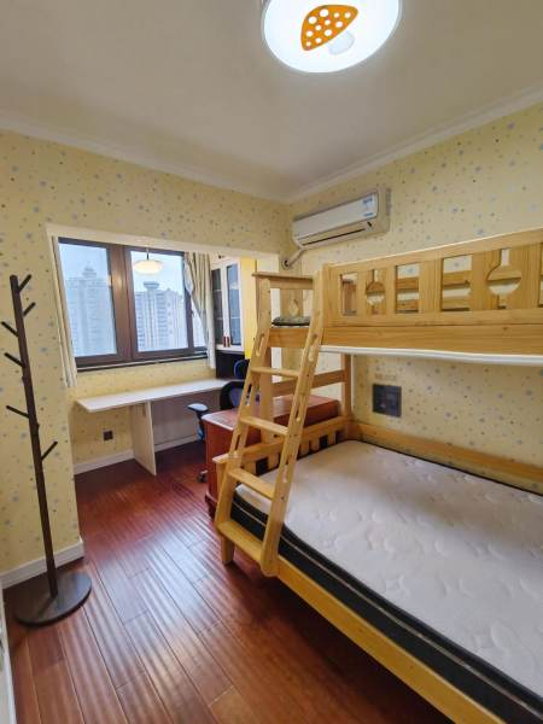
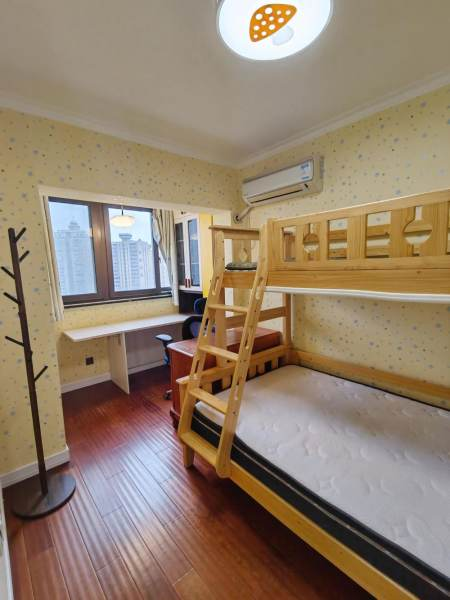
- album cover [370,373,403,420]
